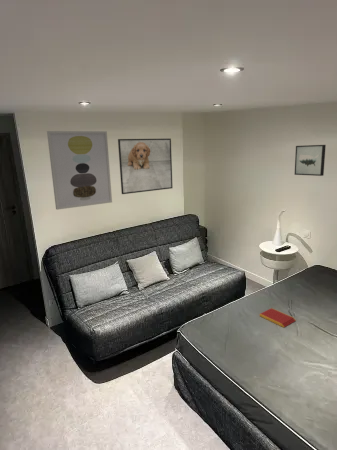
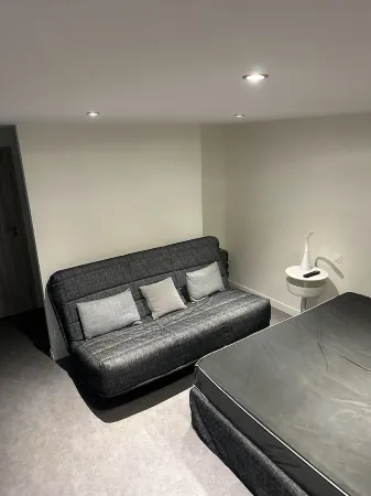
- wall art [294,144,327,177]
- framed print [117,138,174,195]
- wall art [46,130,113,211]
- book [259,307,297,328]
